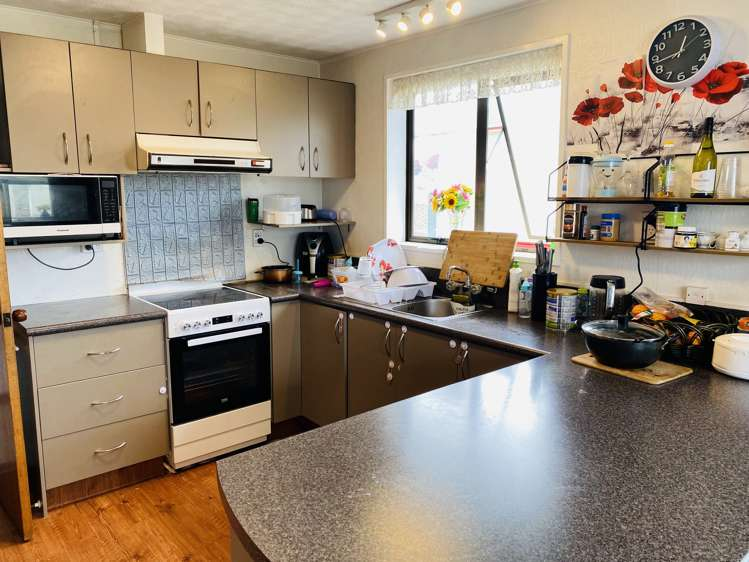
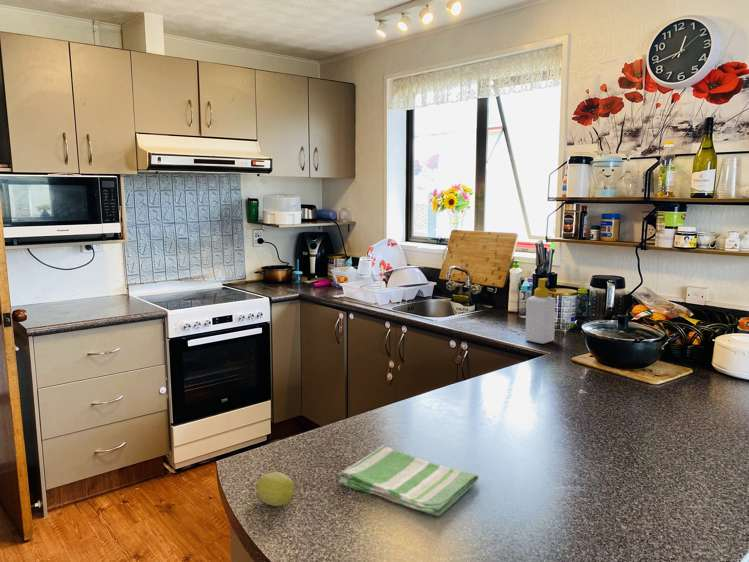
+ fruit [255,471,295,507]
+ dish towel [337,444,480,517]
+ soap bottle [524,277,557,344]
